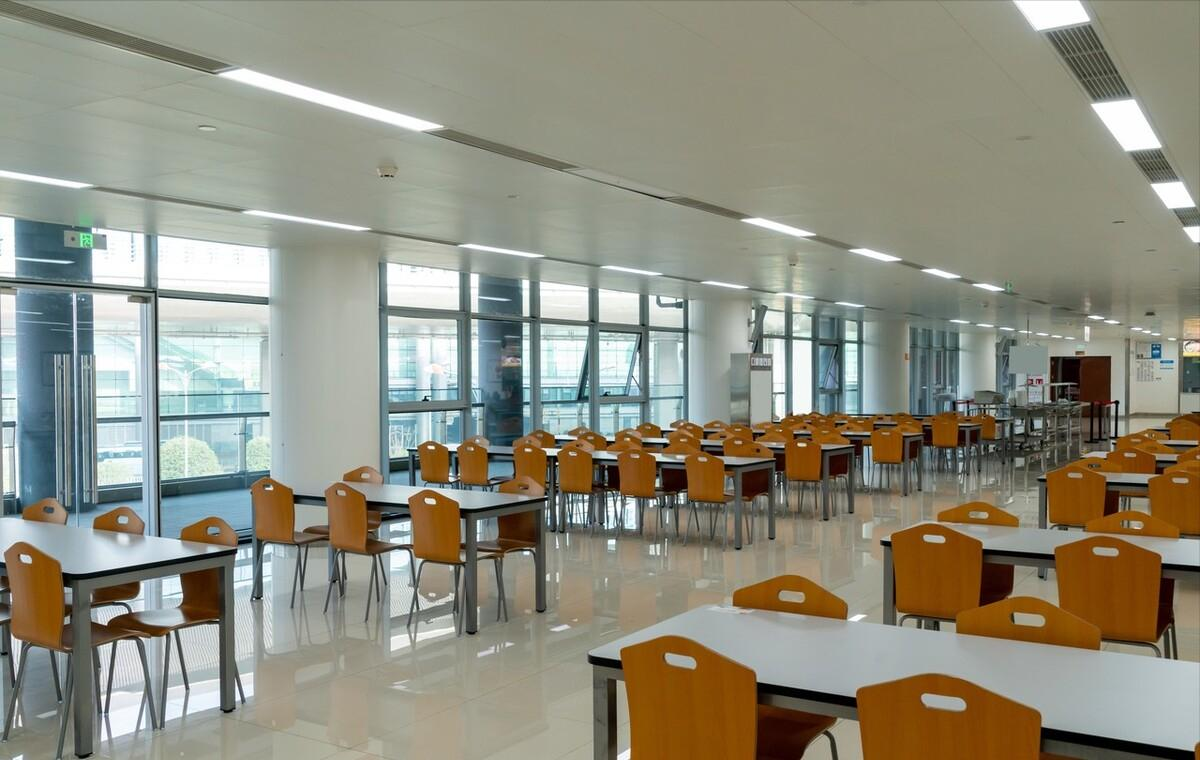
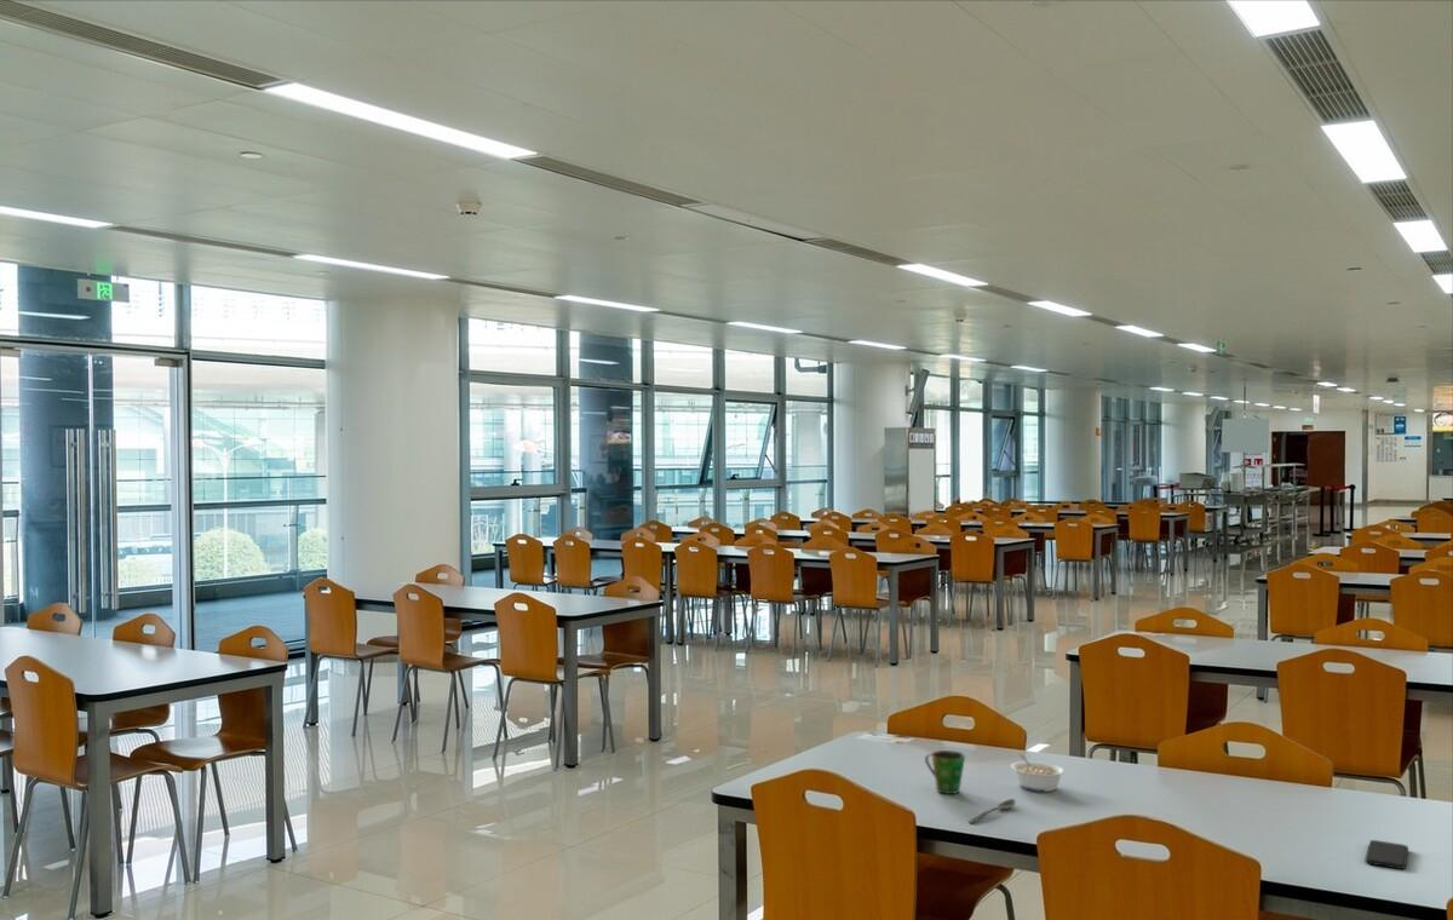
+ cup [924,749,966,795]
+ smartphone [1363,839,1409,870]
+ legume [1010,753,1067,793]
+ spoon [967,798,1016,824]
